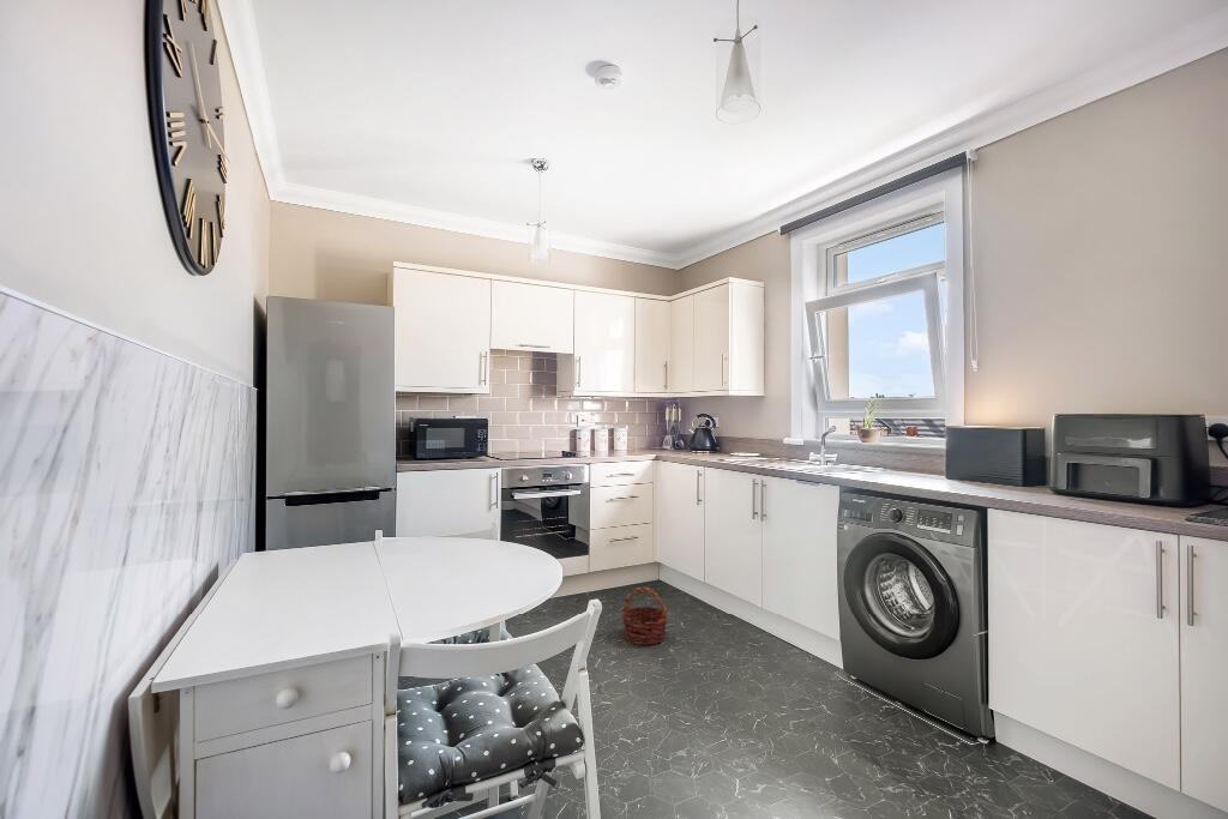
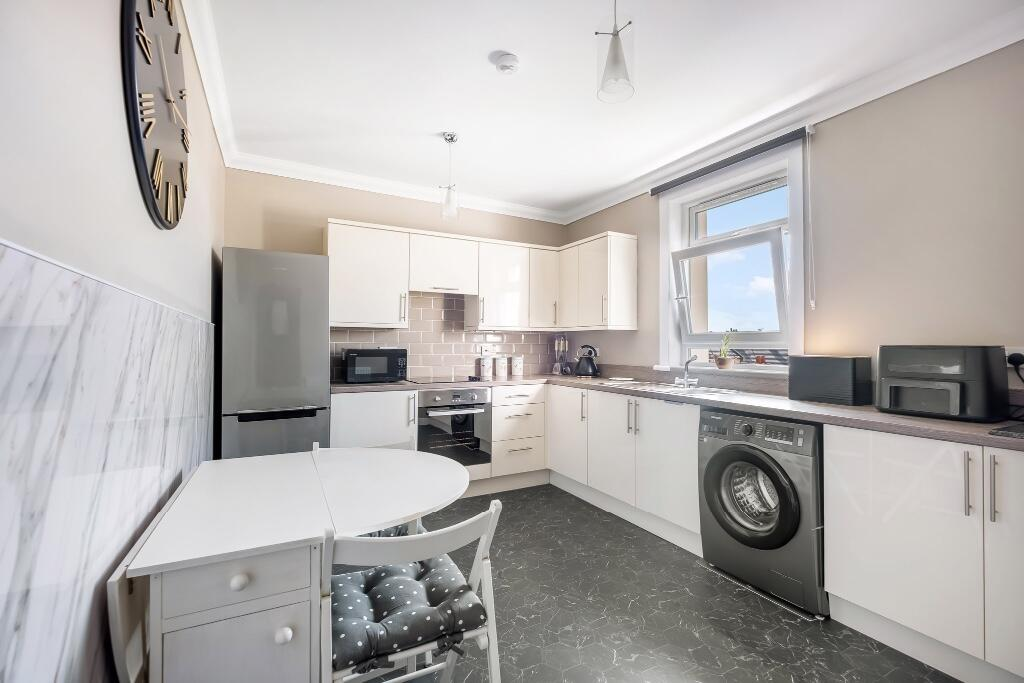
- basket [621,586,669,646]
